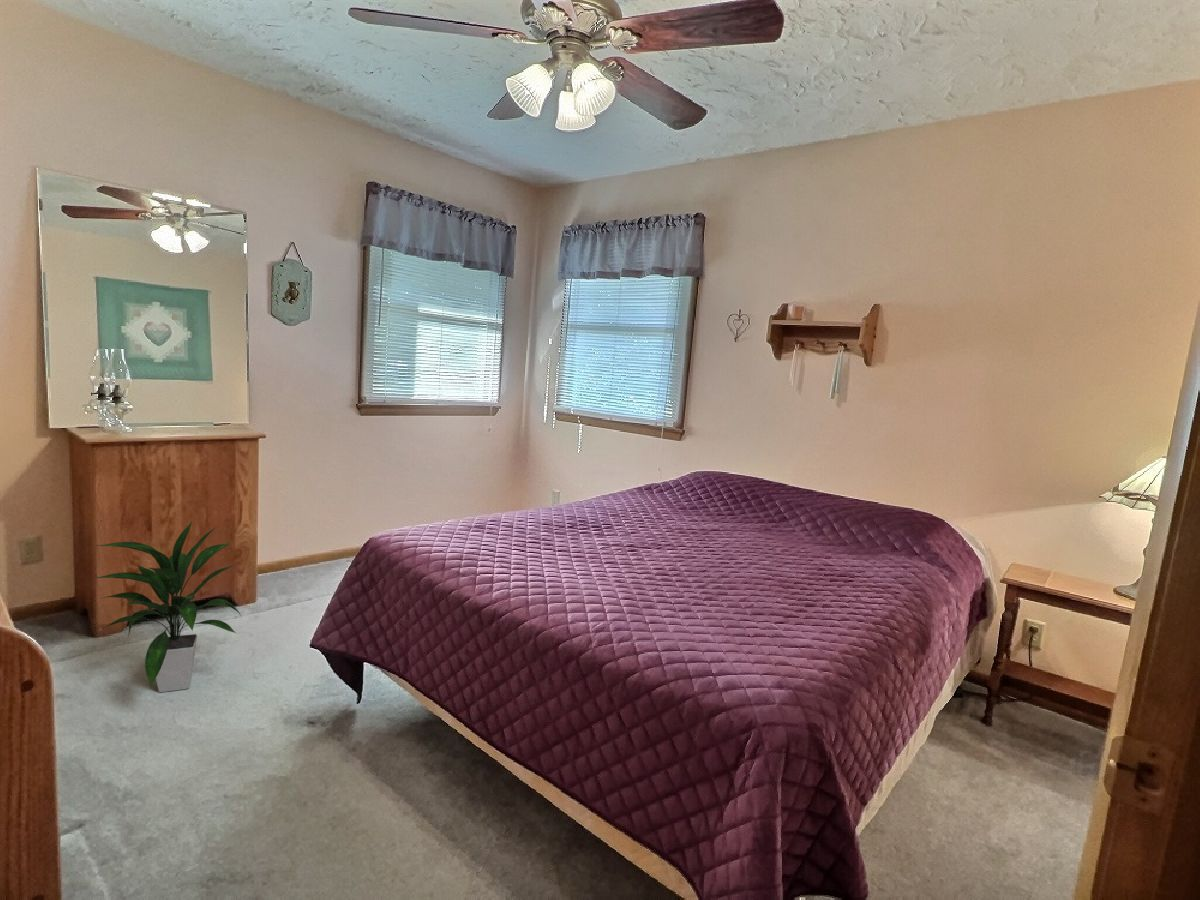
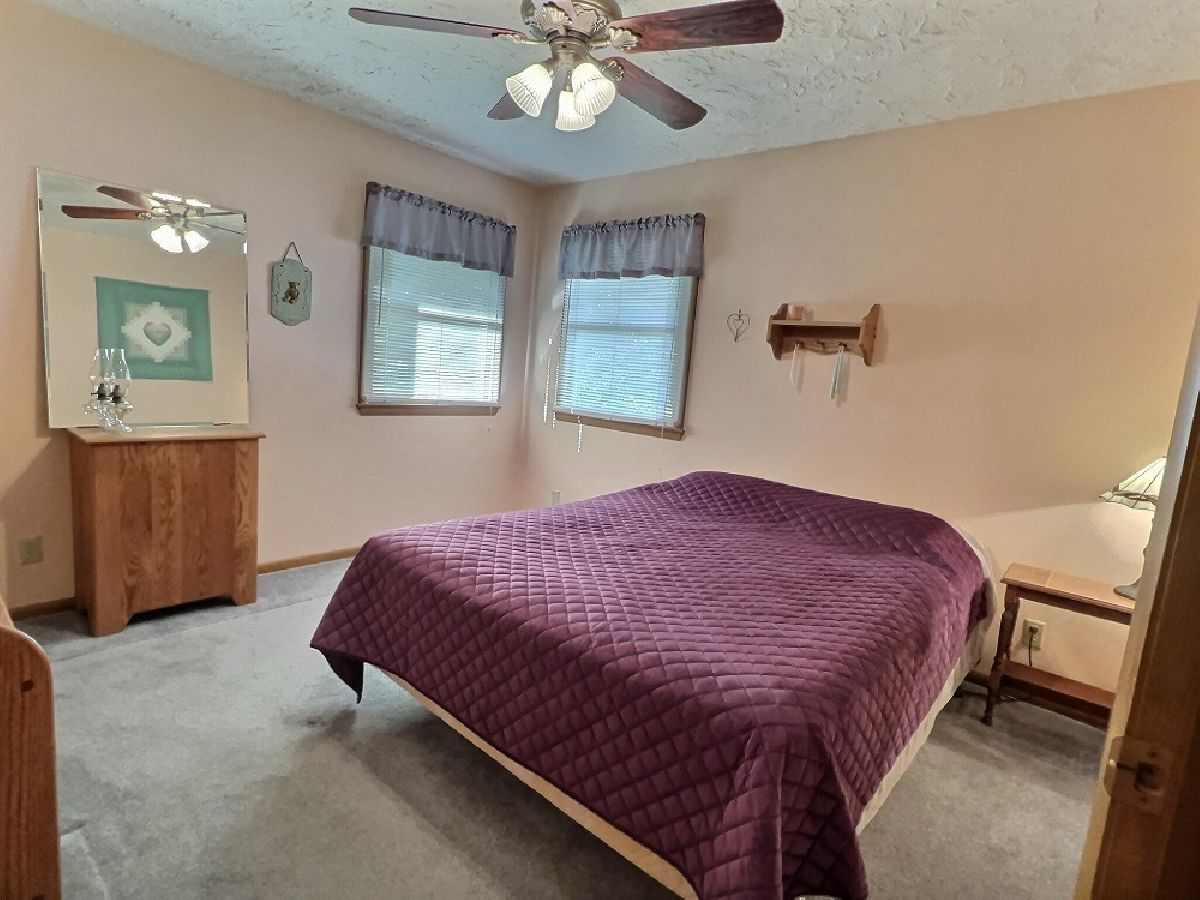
- indoor plant [91,519,242,693]
